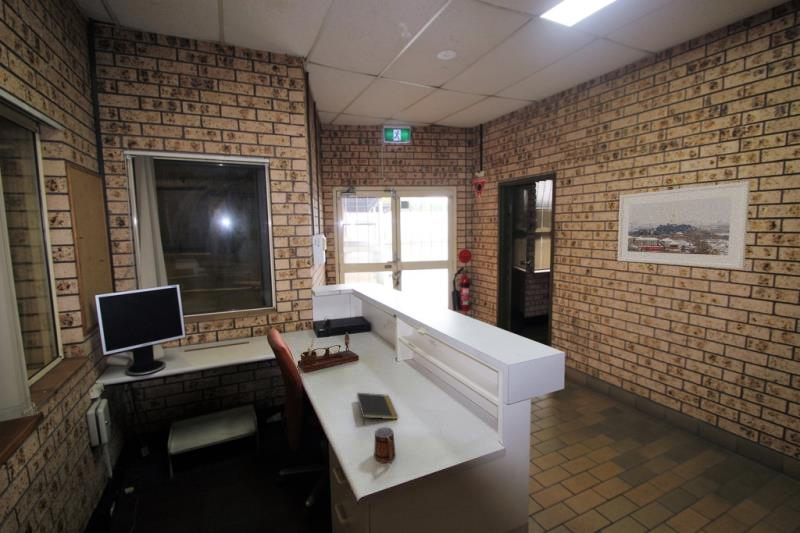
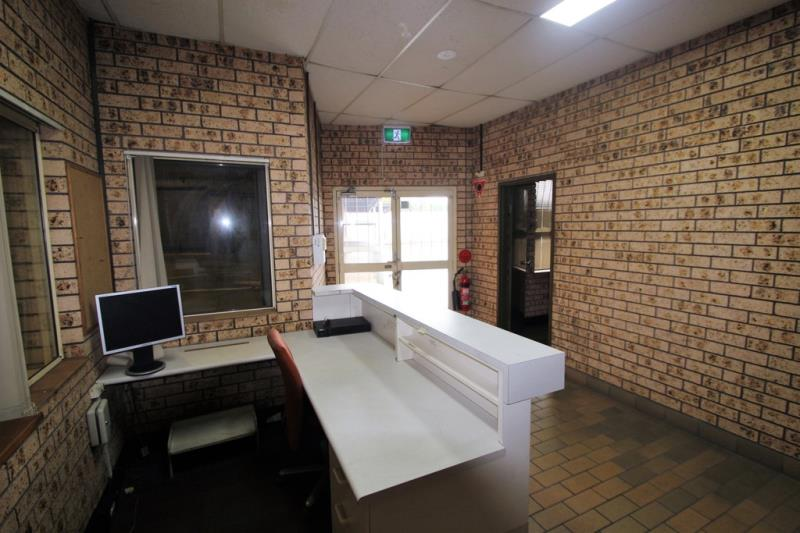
- mug [373,426,397,465]
- notepad [356,392,399,426]
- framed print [617,180,751,270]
- desk organizer [296,332,360,374]
